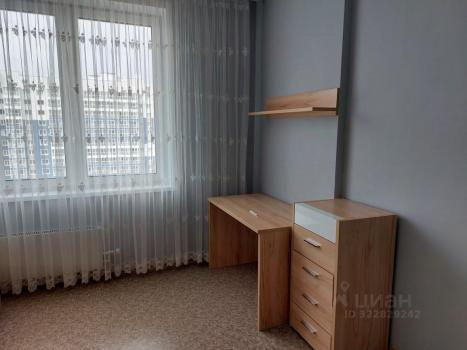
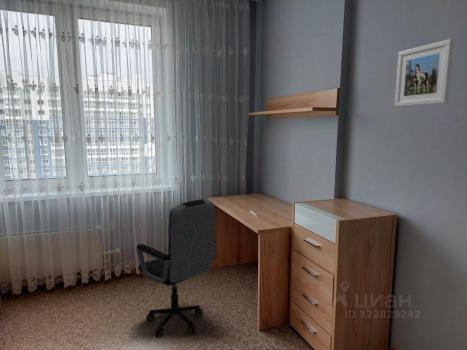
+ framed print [394,38,455,108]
+ office chair [135,198,218,339]
